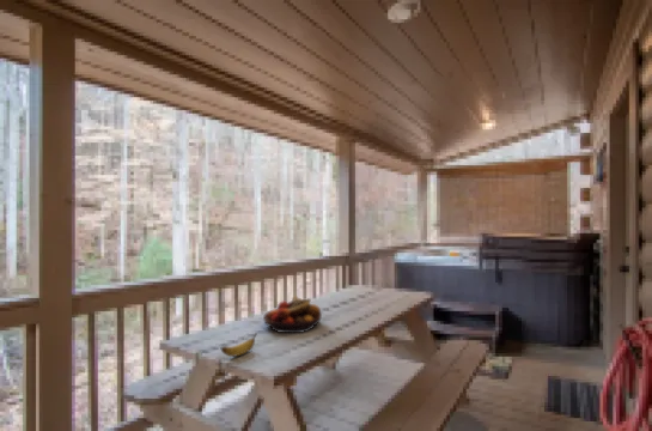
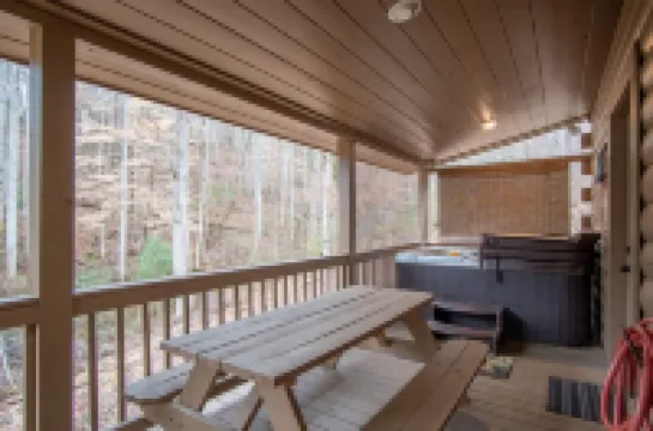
- banana [220,332,258,358]
- fruit bowl [262,295,323,334]
